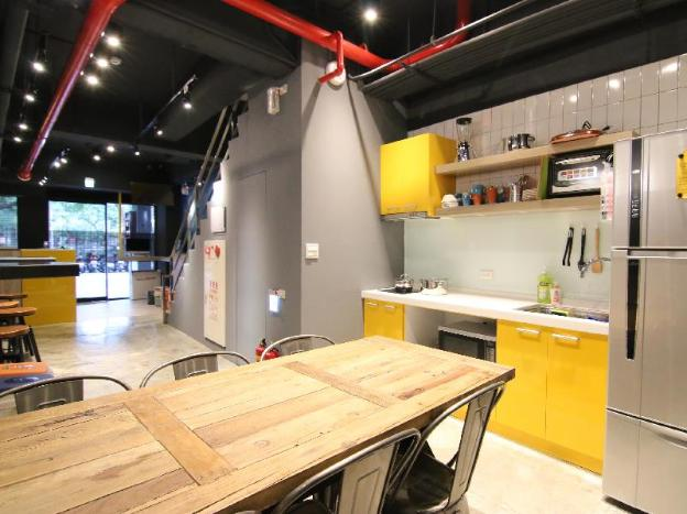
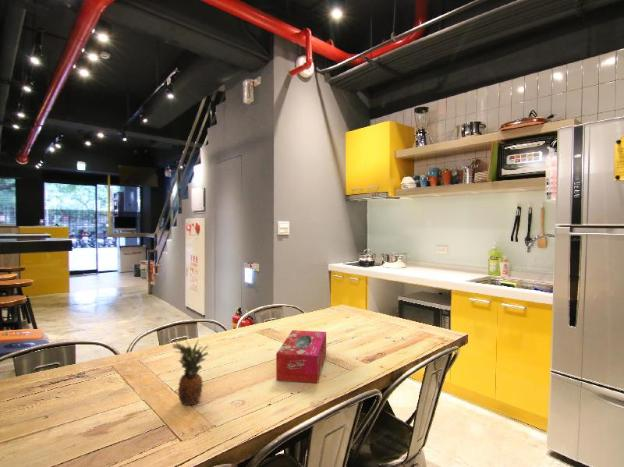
+ tissue box [275,329,327,384]
+ fruit [171,339,210,407]
